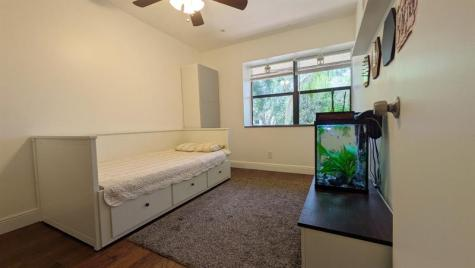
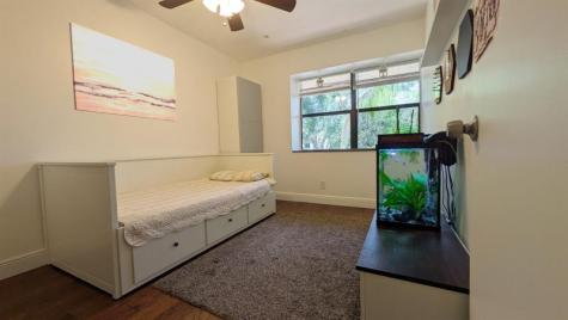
+ wall art [68,21,177,122]
